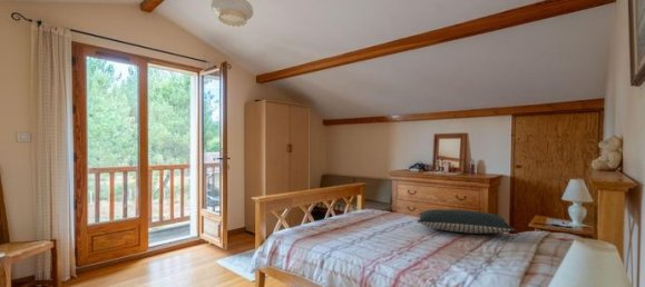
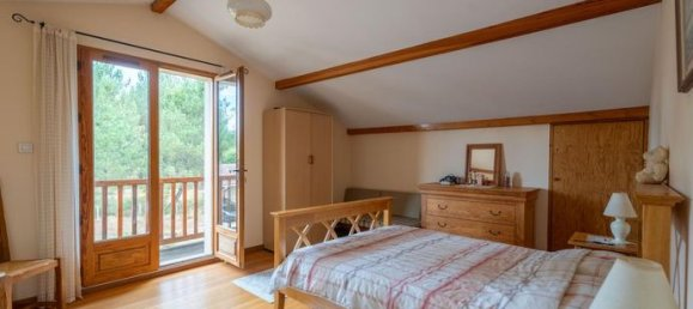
- pillow [417,208,515,235]
